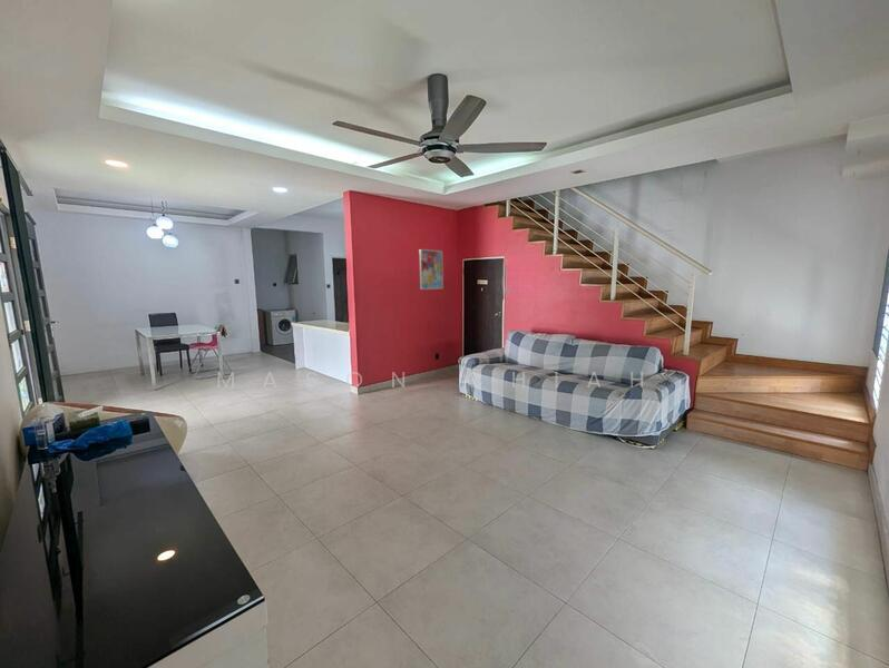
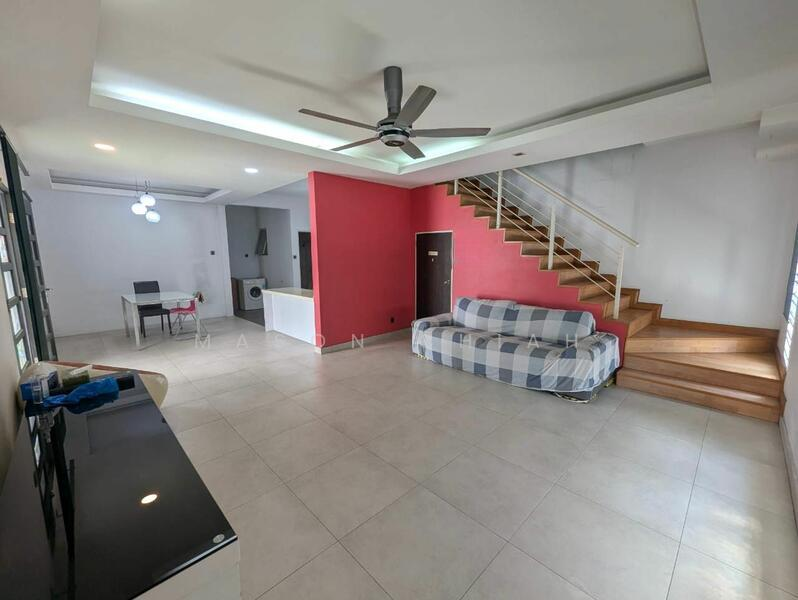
- wall art [418,248,444,291]
